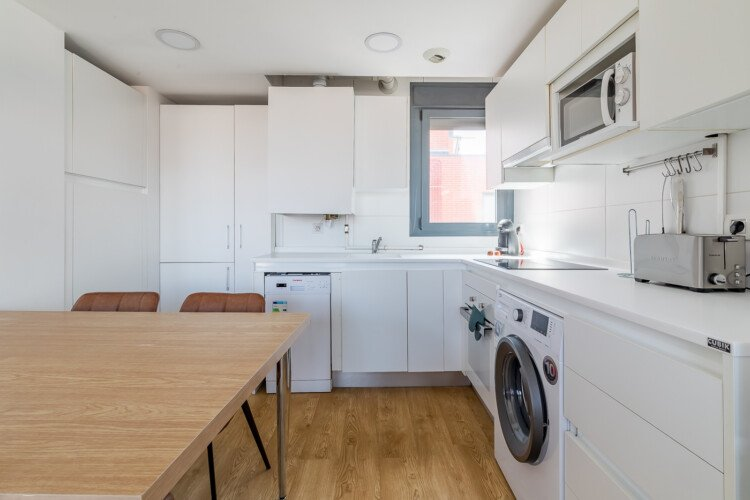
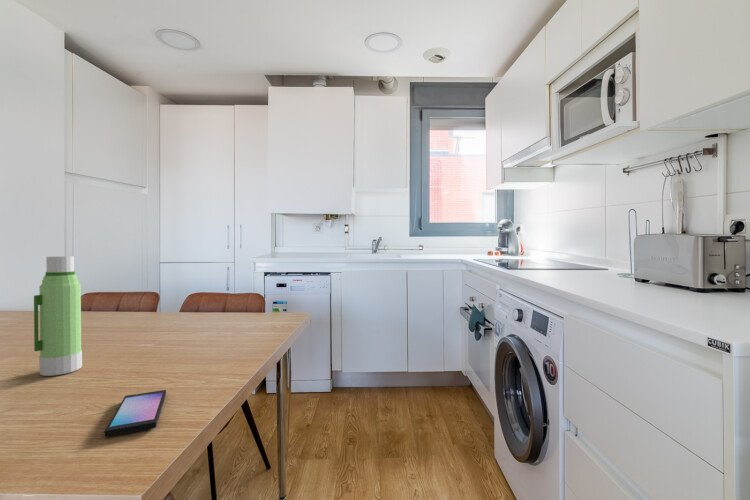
+ smartphone [104,389,167,438]
+ water bottle [33,255,83,377]
